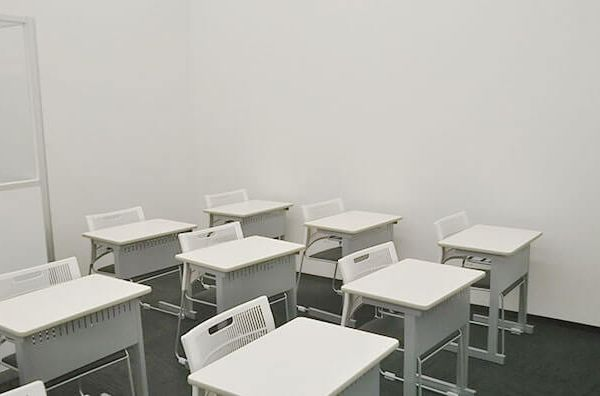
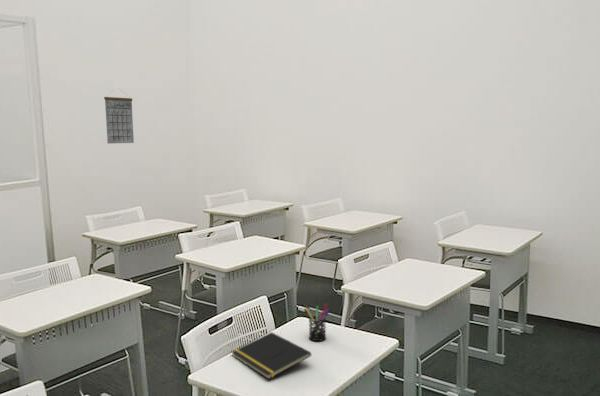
+ calendar [103,89,135,145]
+ pen holder [304,303,331,342]
+ notepad [230,331,312,380]
